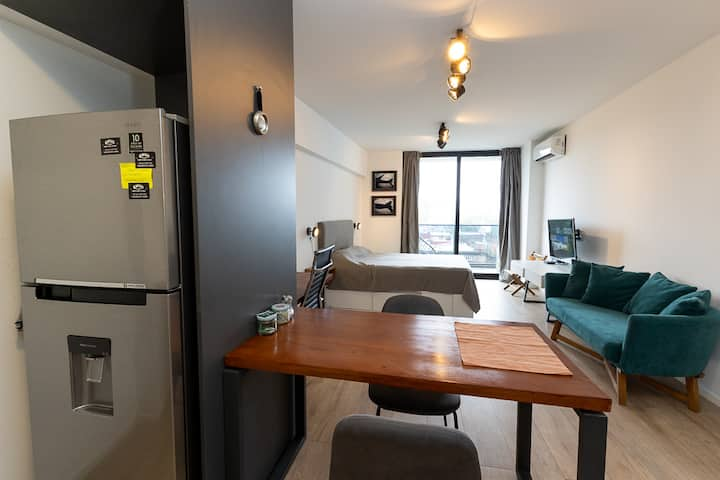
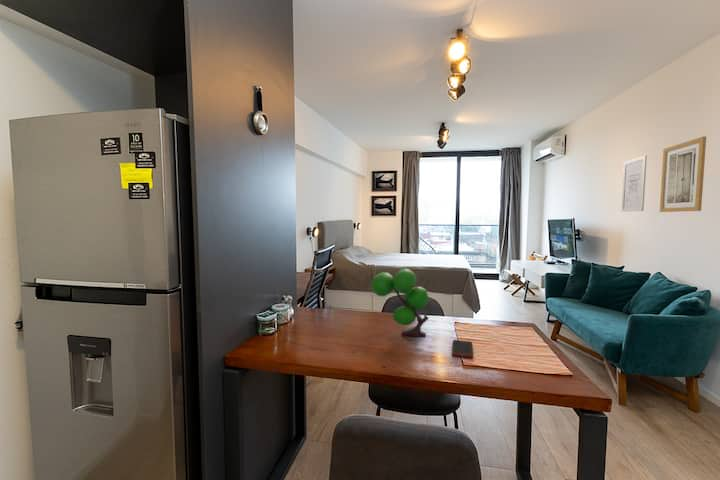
+ plant [370,267,430,338]
+ cell phone [451,339,474,359]
+ wall art [620,154,648,213]
+ wall art [659,135,707,213]
